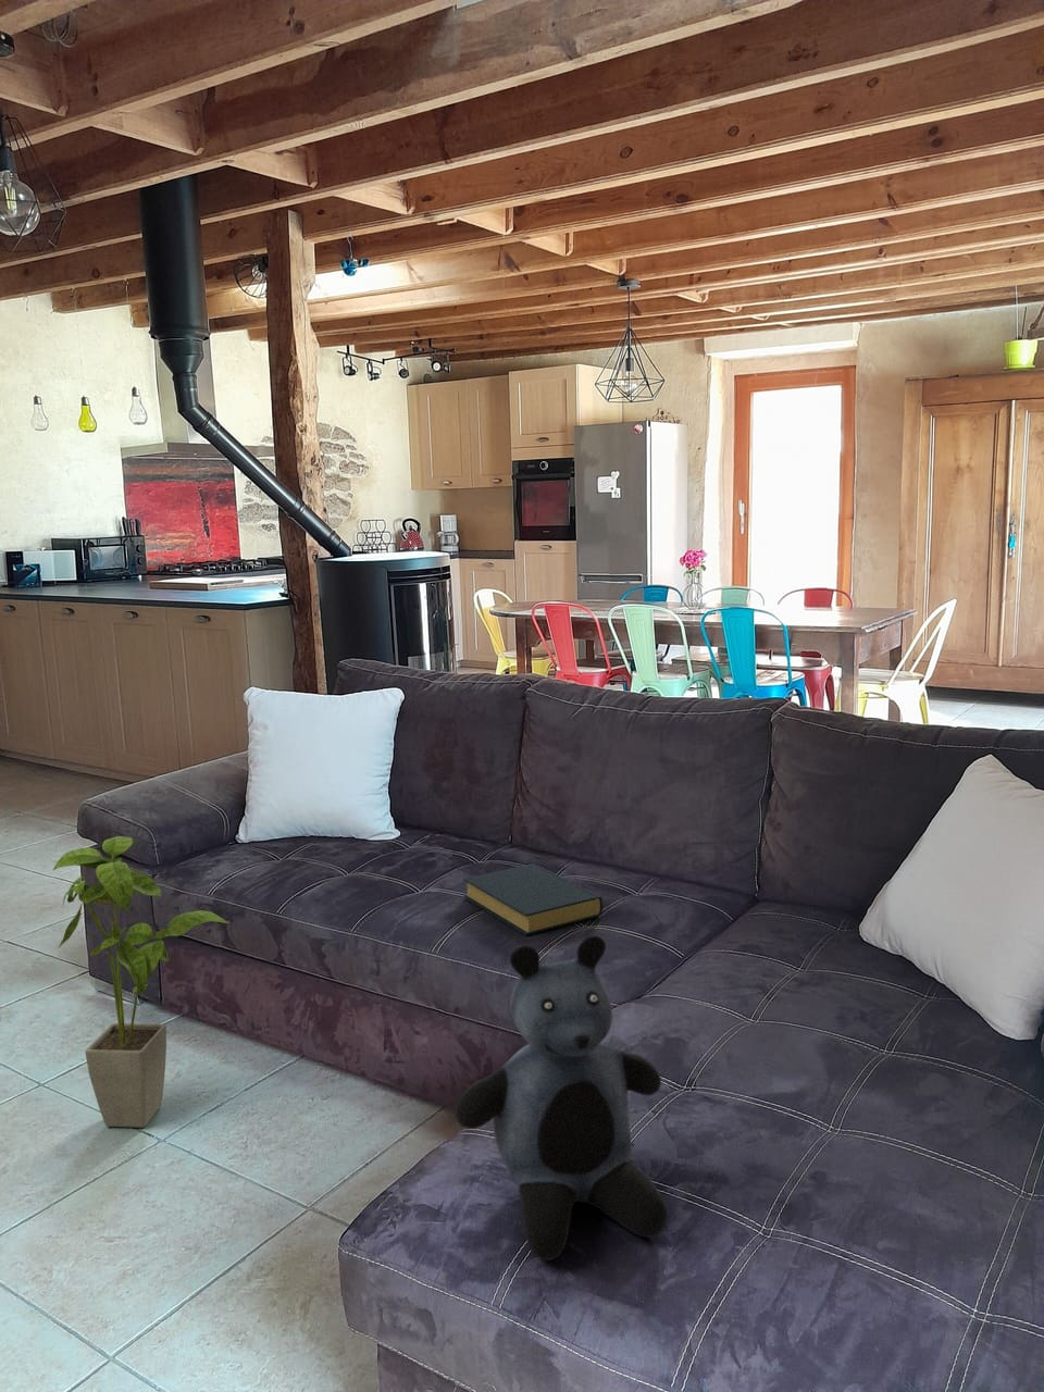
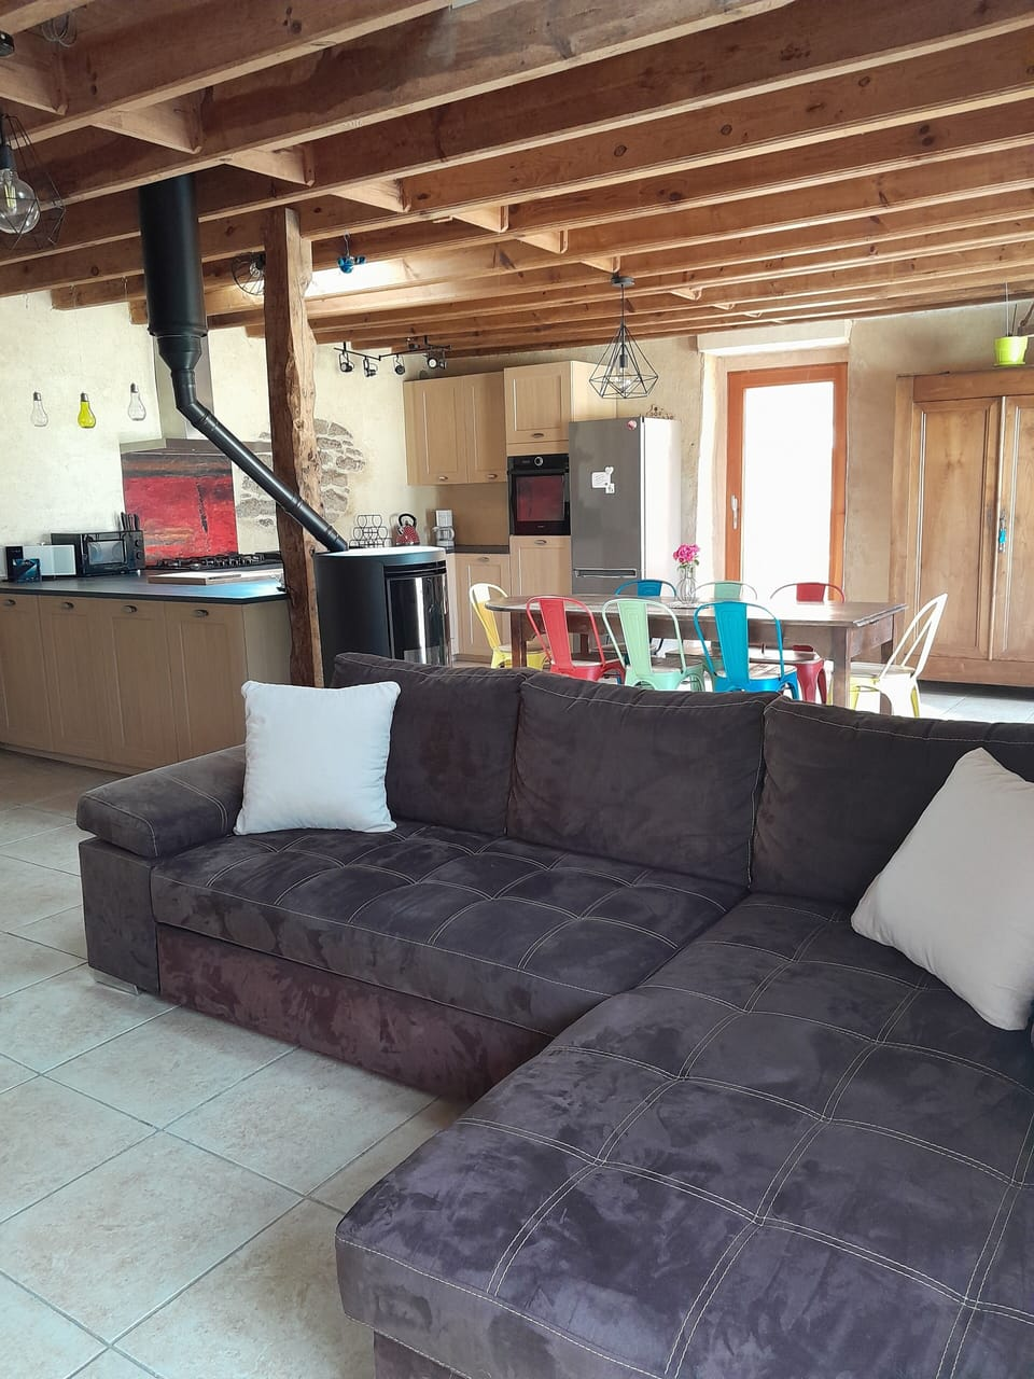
- teddy bear [455,934,669,1262]
- house plant [53,835,230,1129]
- hardback book [462,863,603,936]
